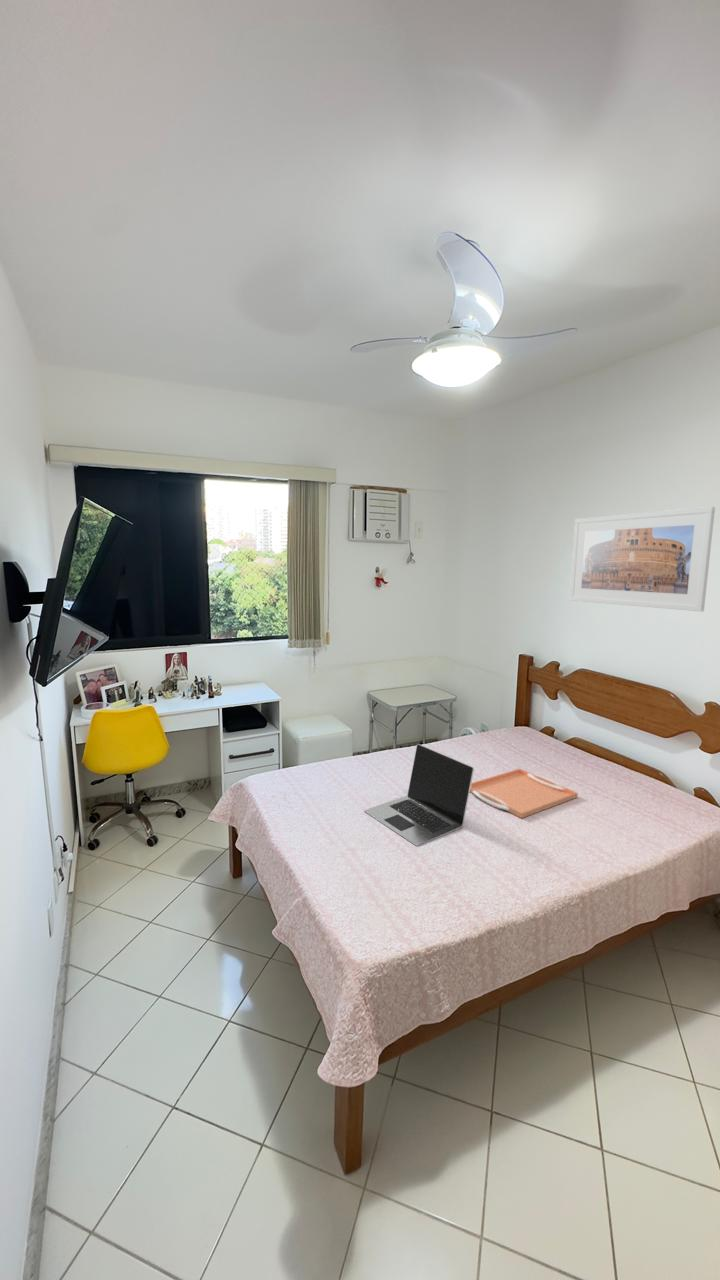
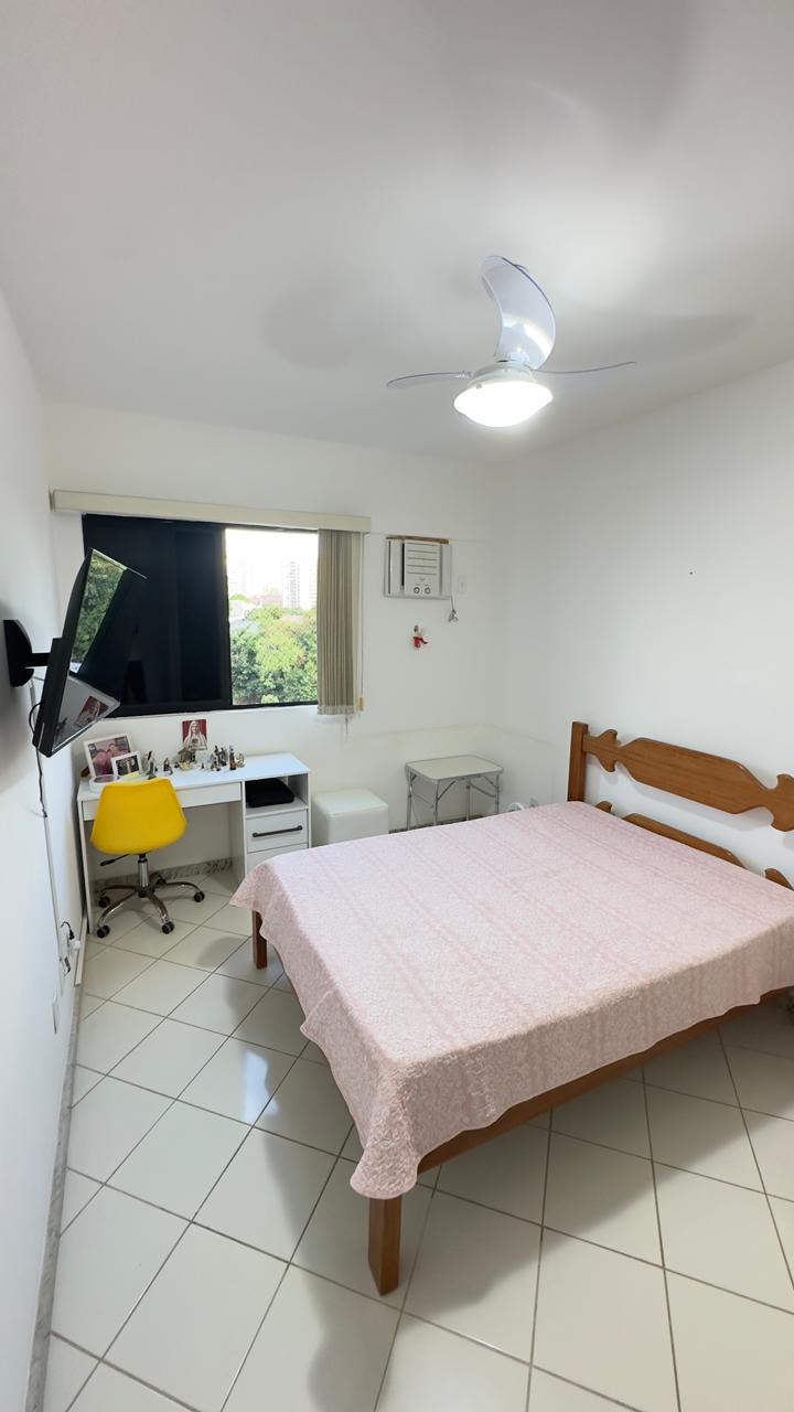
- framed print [569,506,716,613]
- laptop [364,743,475,847]
- serving tray [470,768,579,819]
